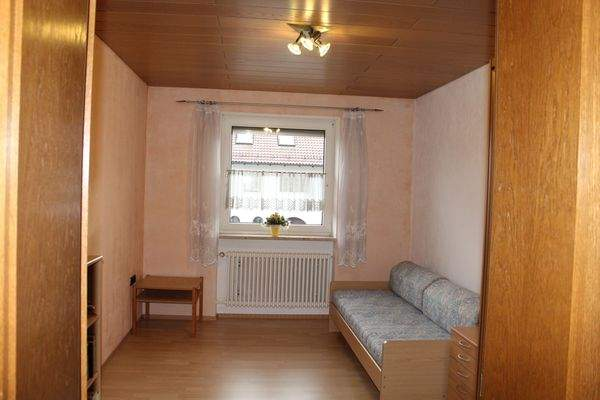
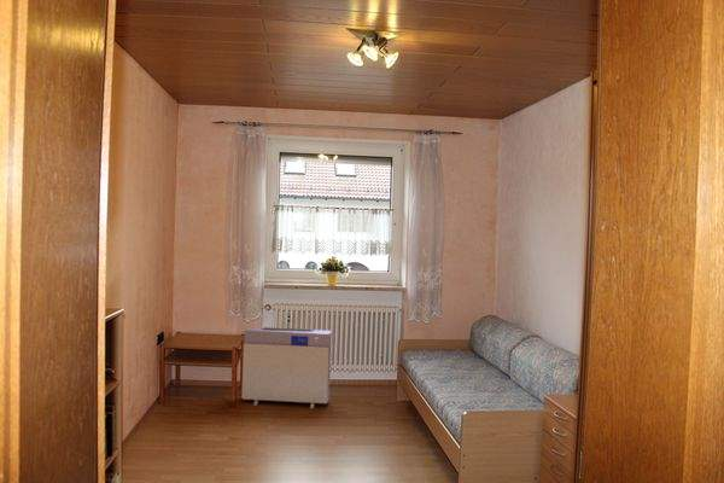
+ air purifier [241,326,333,409]
